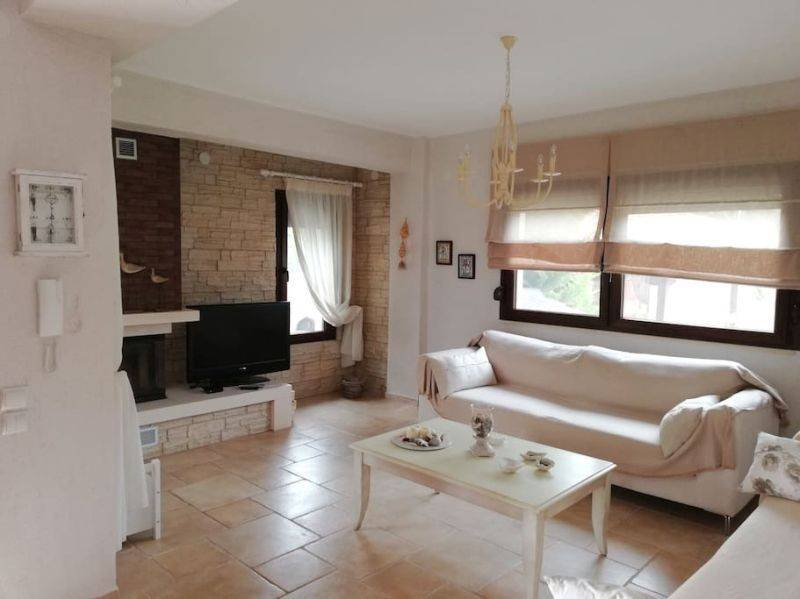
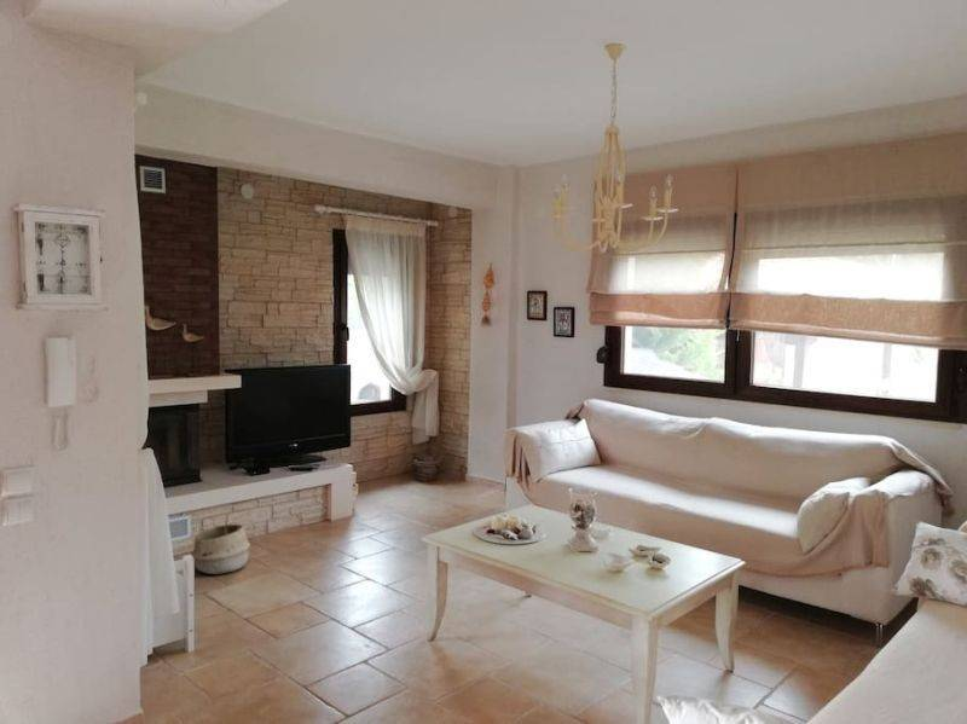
+ woven basket [190,516,251,575]
